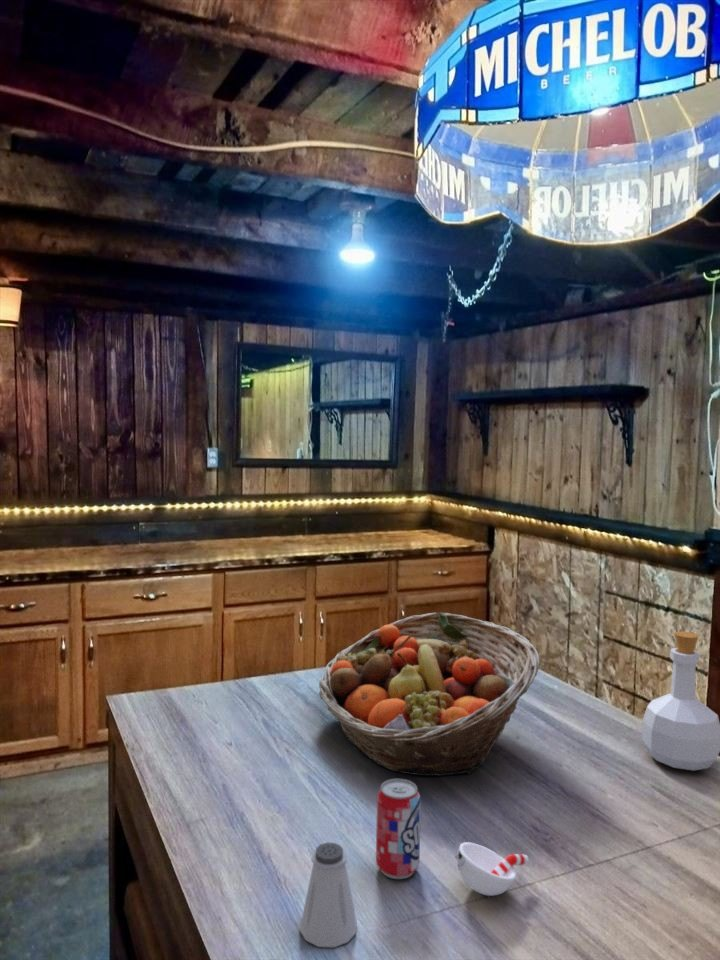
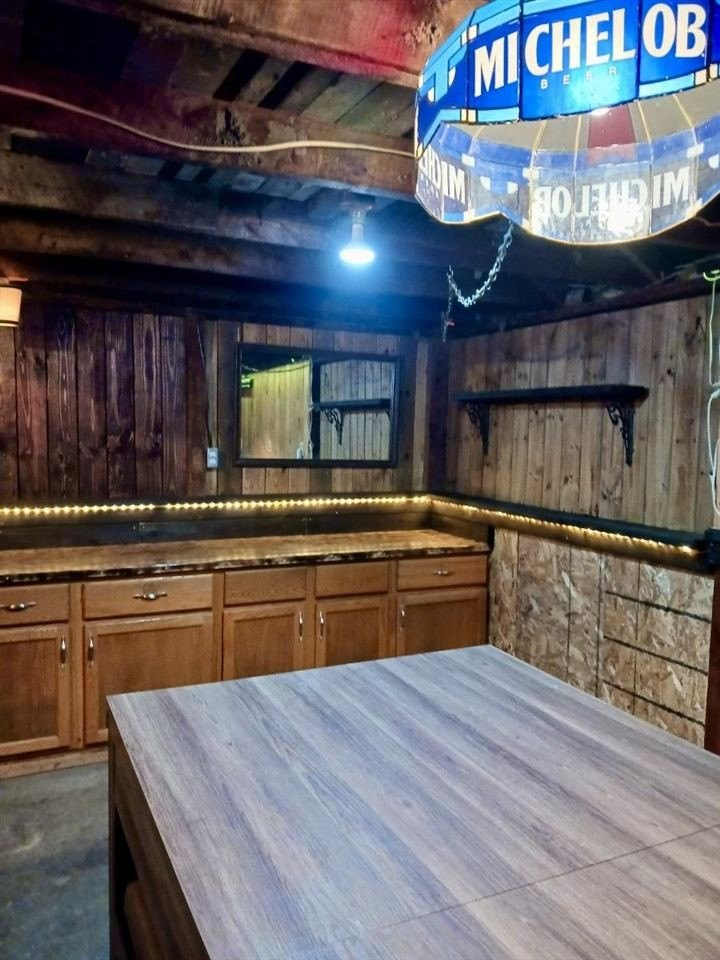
- fruit basket [318,611,541,777]
- cup [454,841,530,897]
- saltshaker [299,842,358,948]
- beverage can [375,778,422,880]
- bottle [641,630,720,772]
